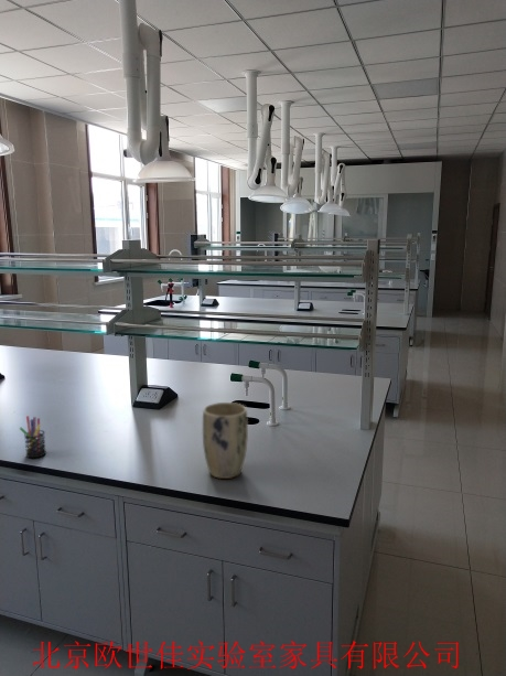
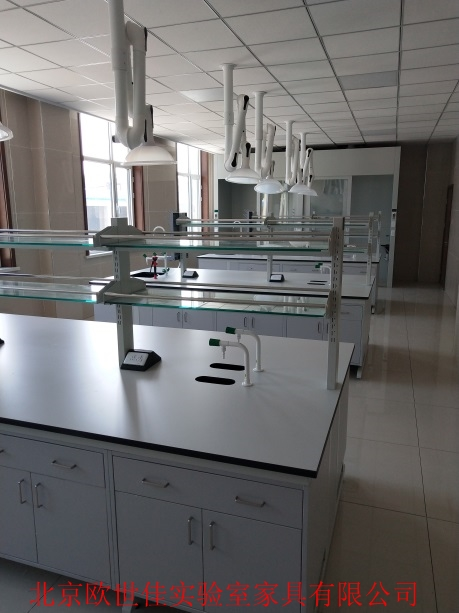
- plant pot [202,401,249,480]
- pen holder [19,415,47,459]
